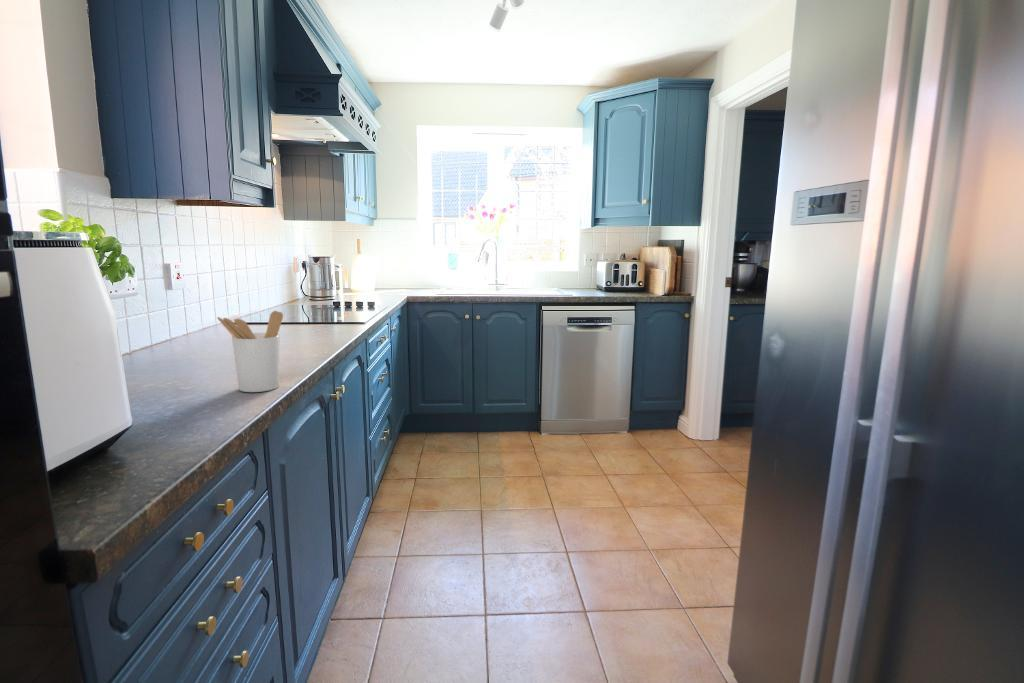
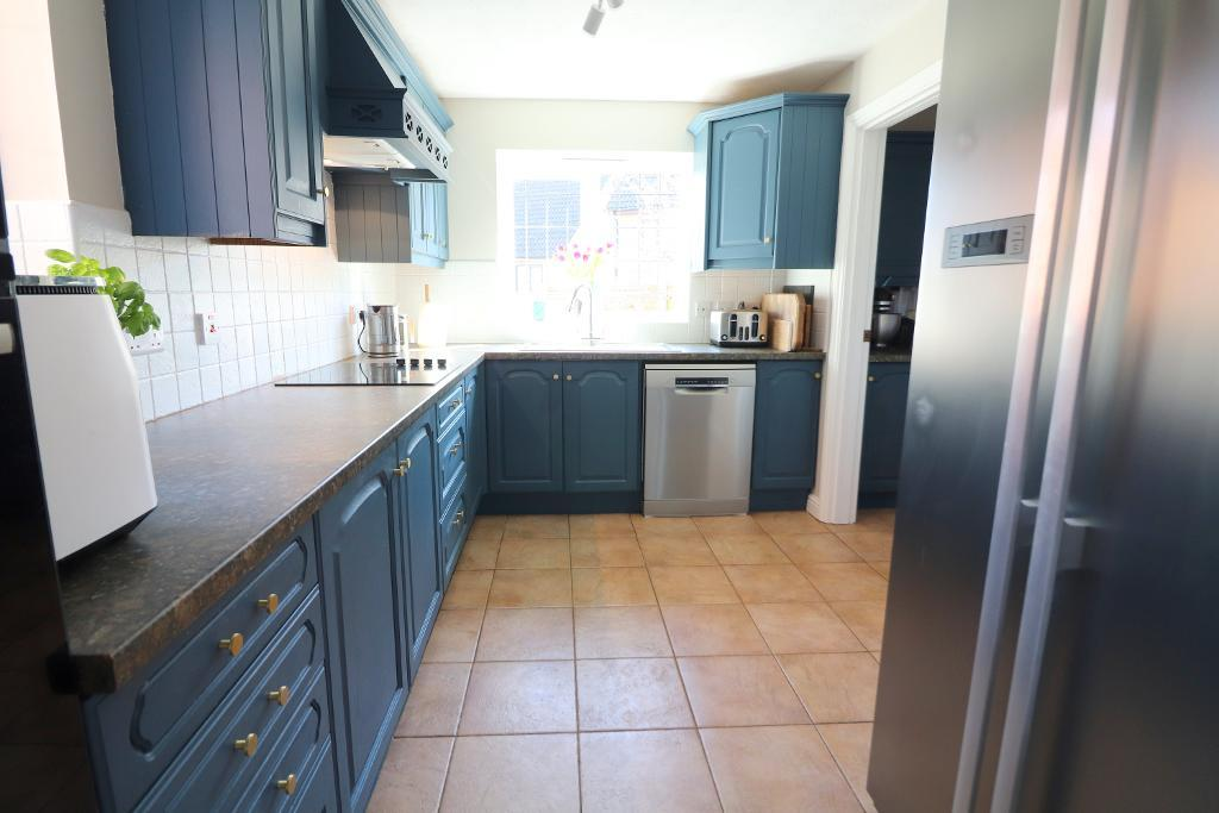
- utensil holder [216,310,284,393]
